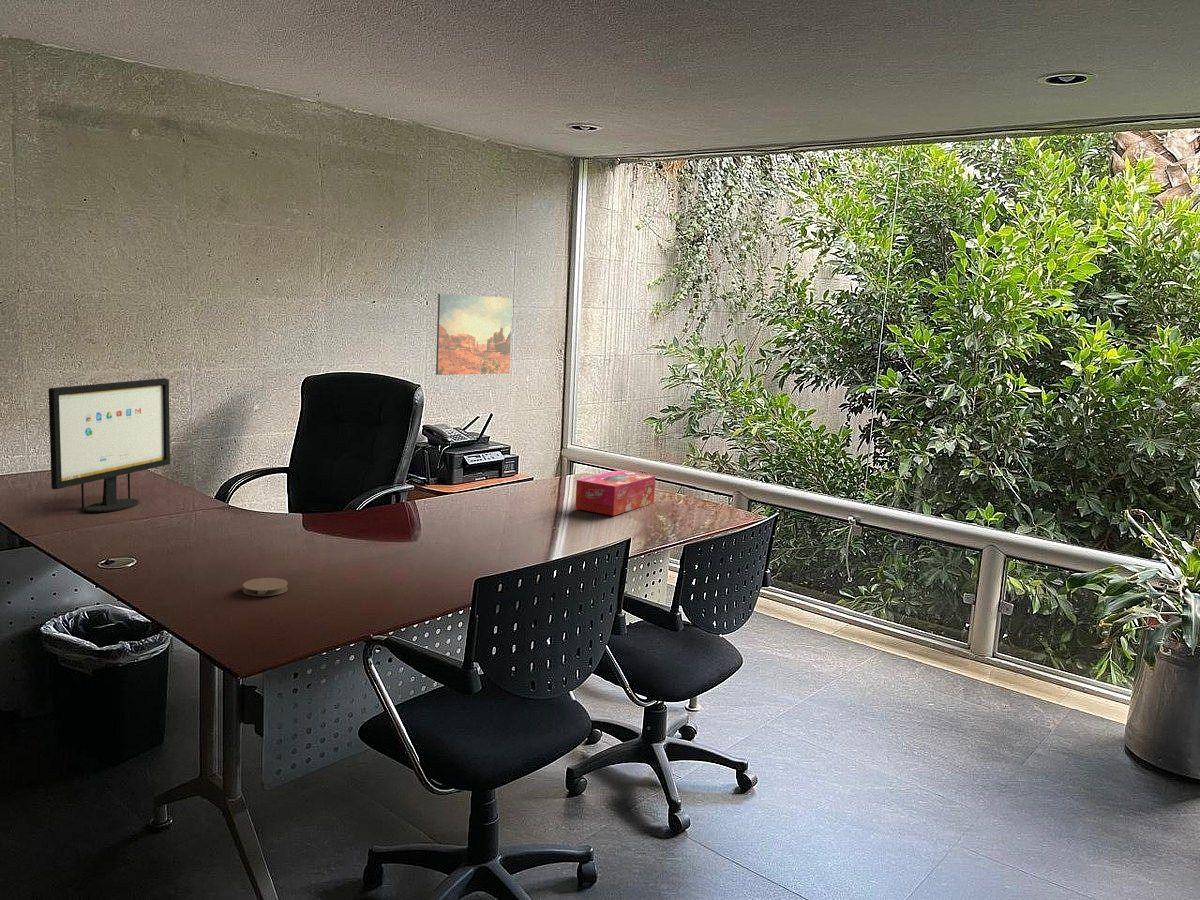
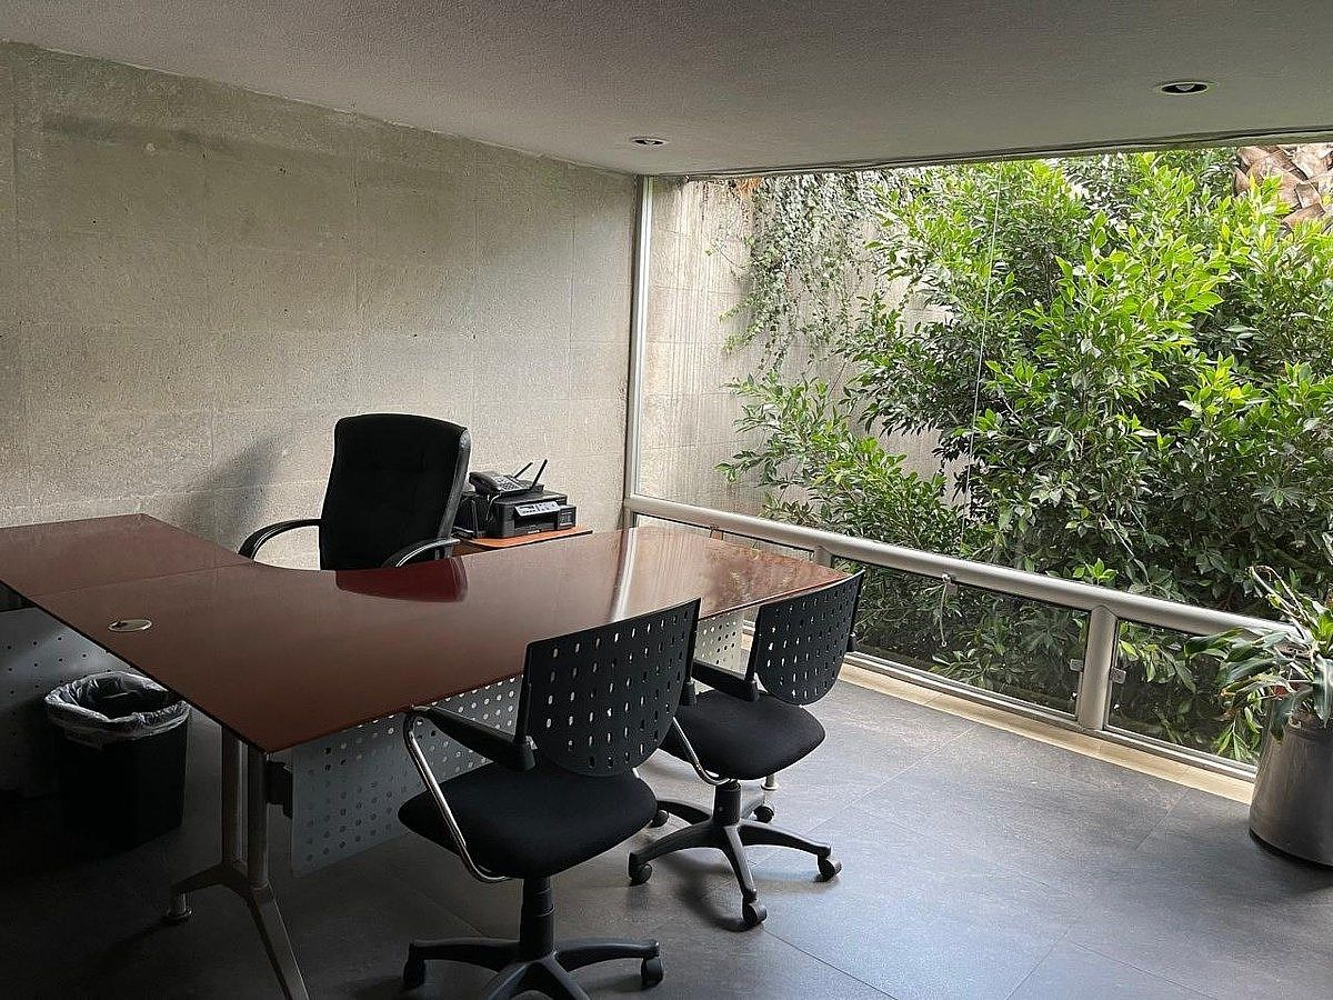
- wall art [435,293,513,376]
- tissue box [574,469,656,517]
- computer monitor [48,377,171,513]
- coaster [242,577,289,597]
